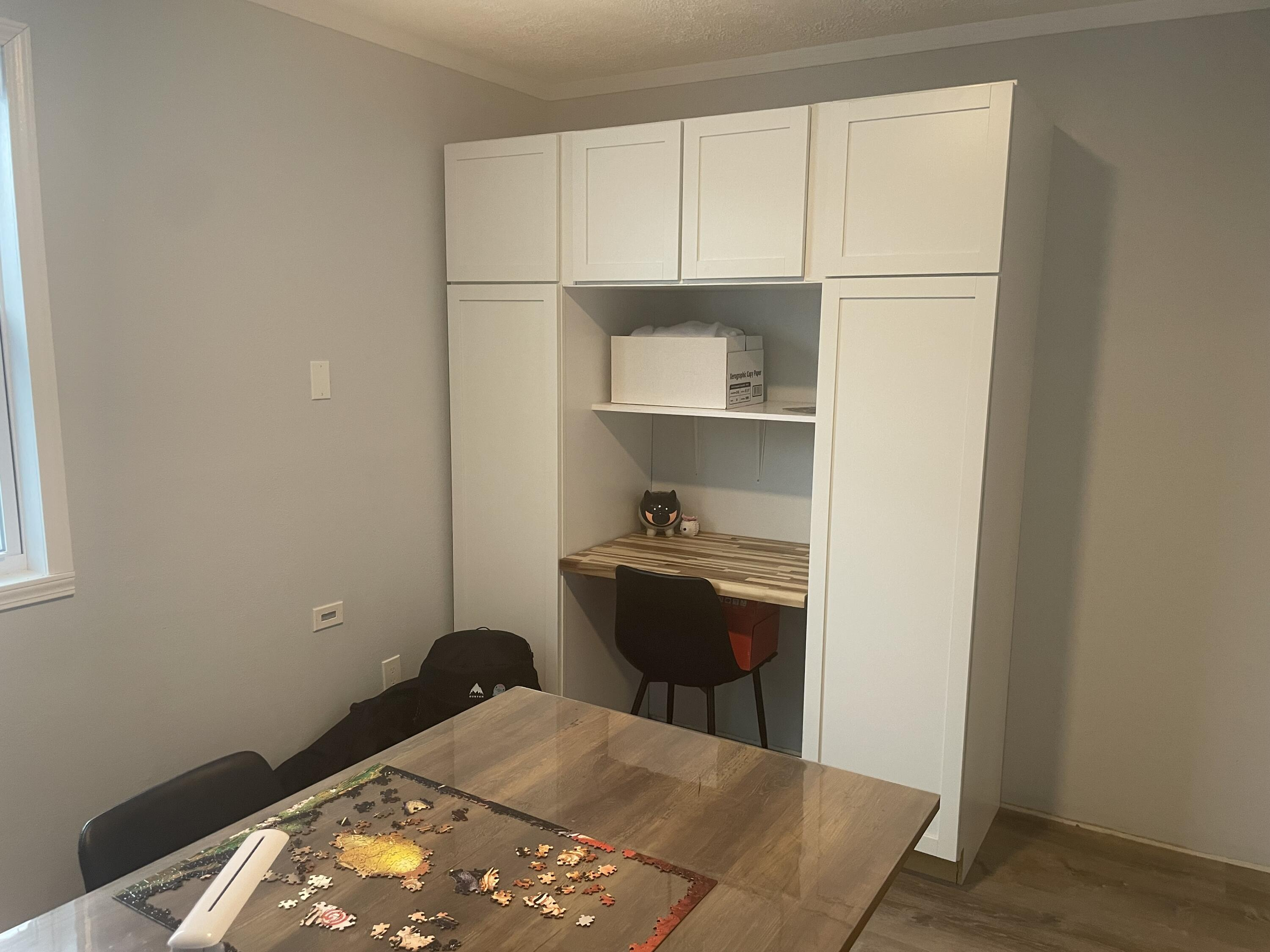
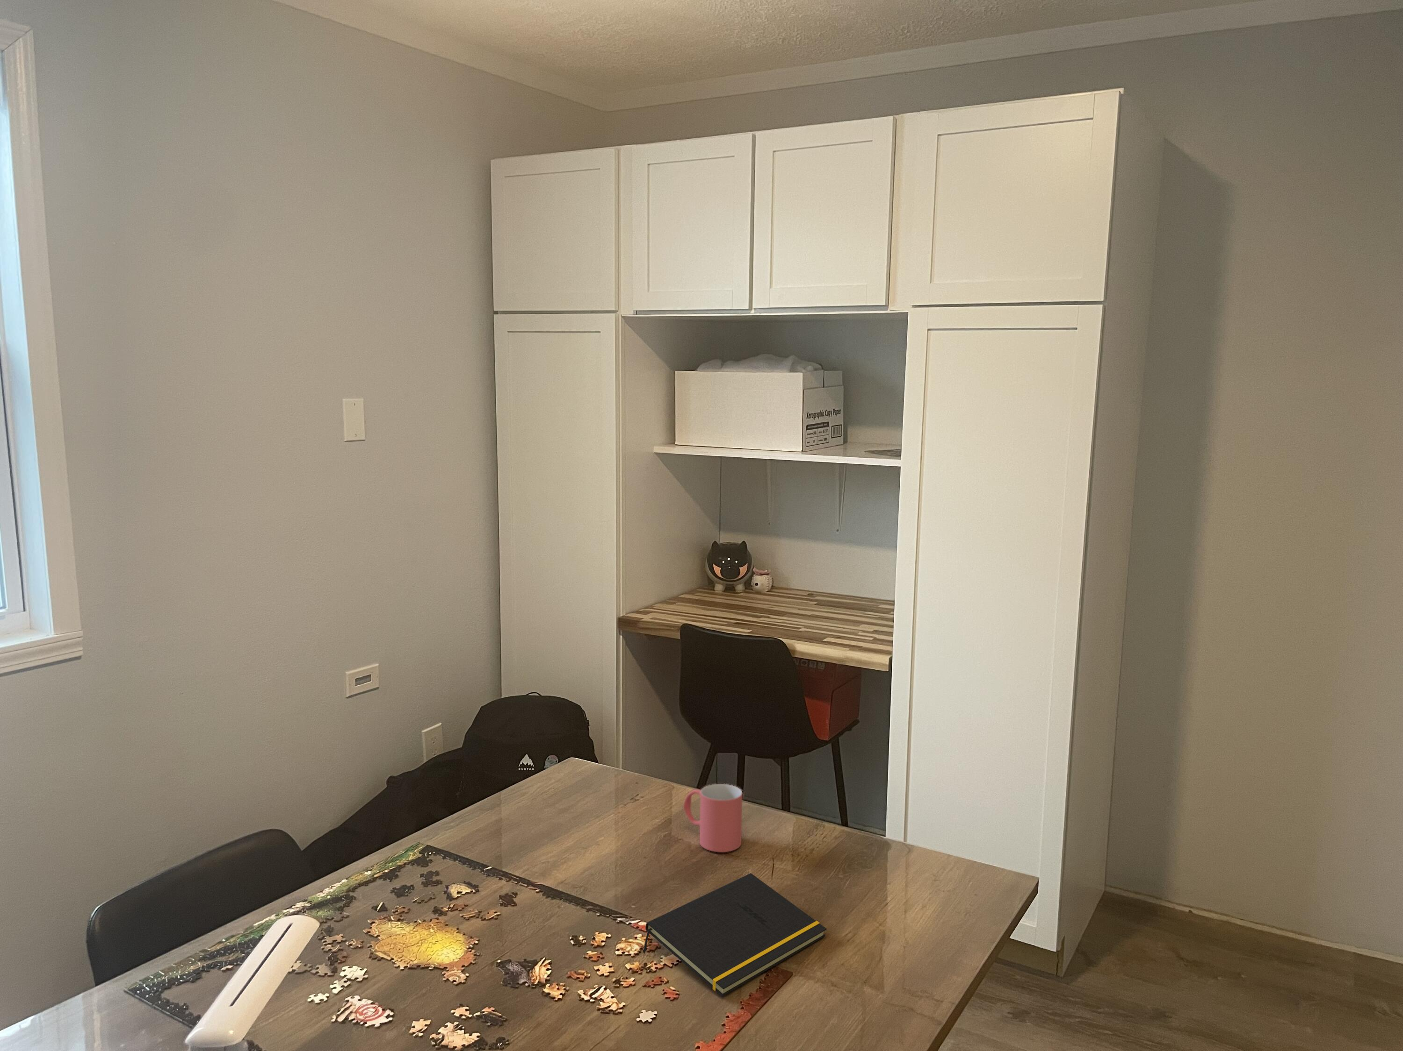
+ mug [683,784,743,852]
+ notepad [643,872,826,997]
